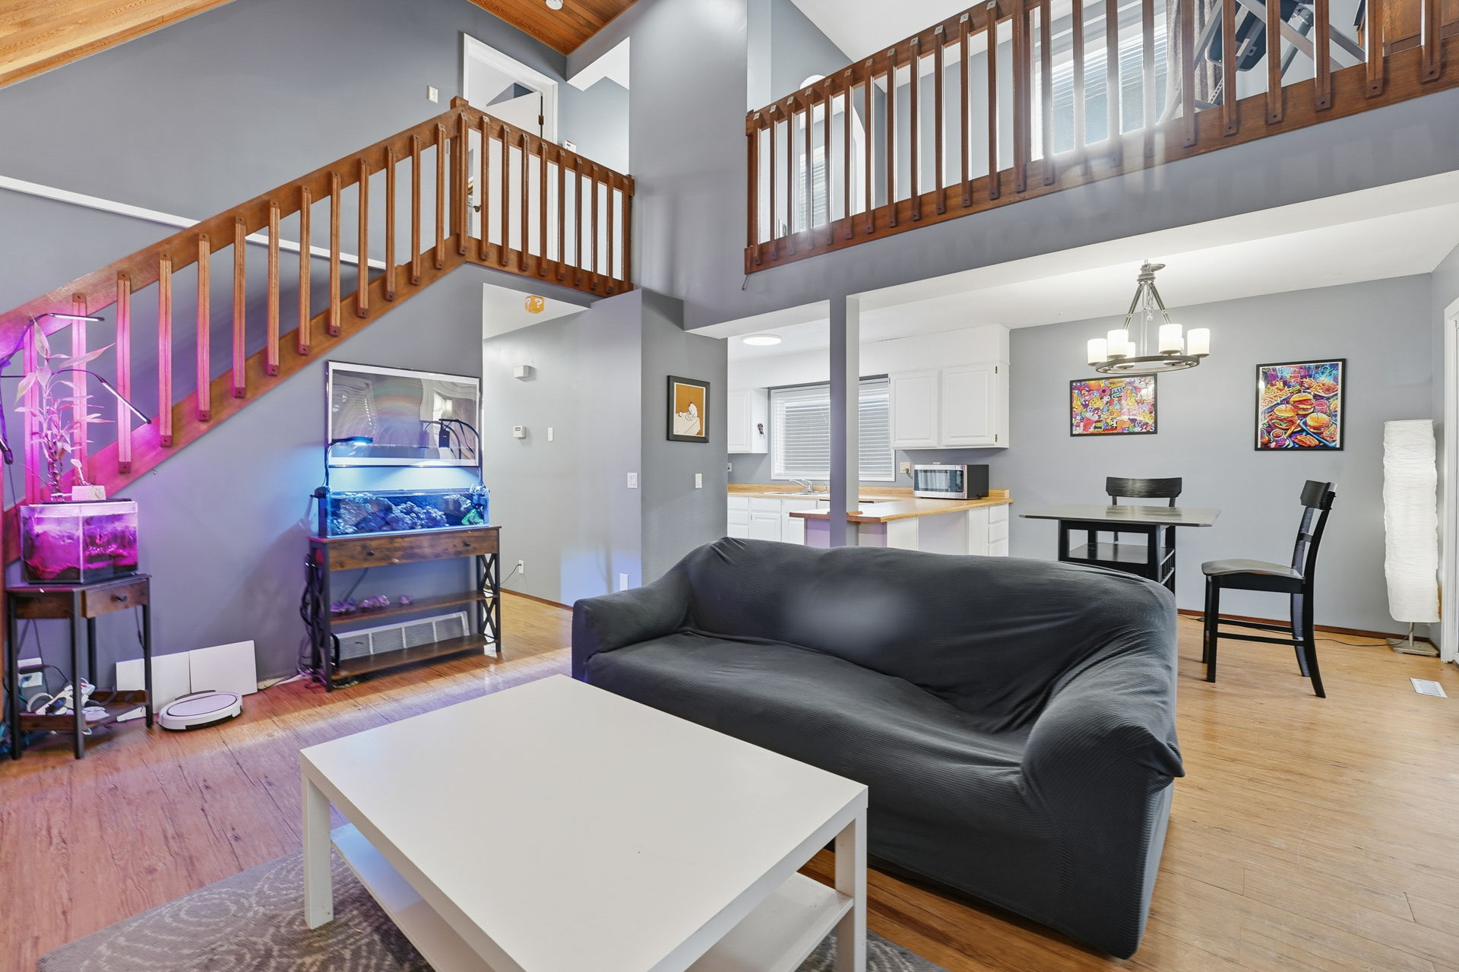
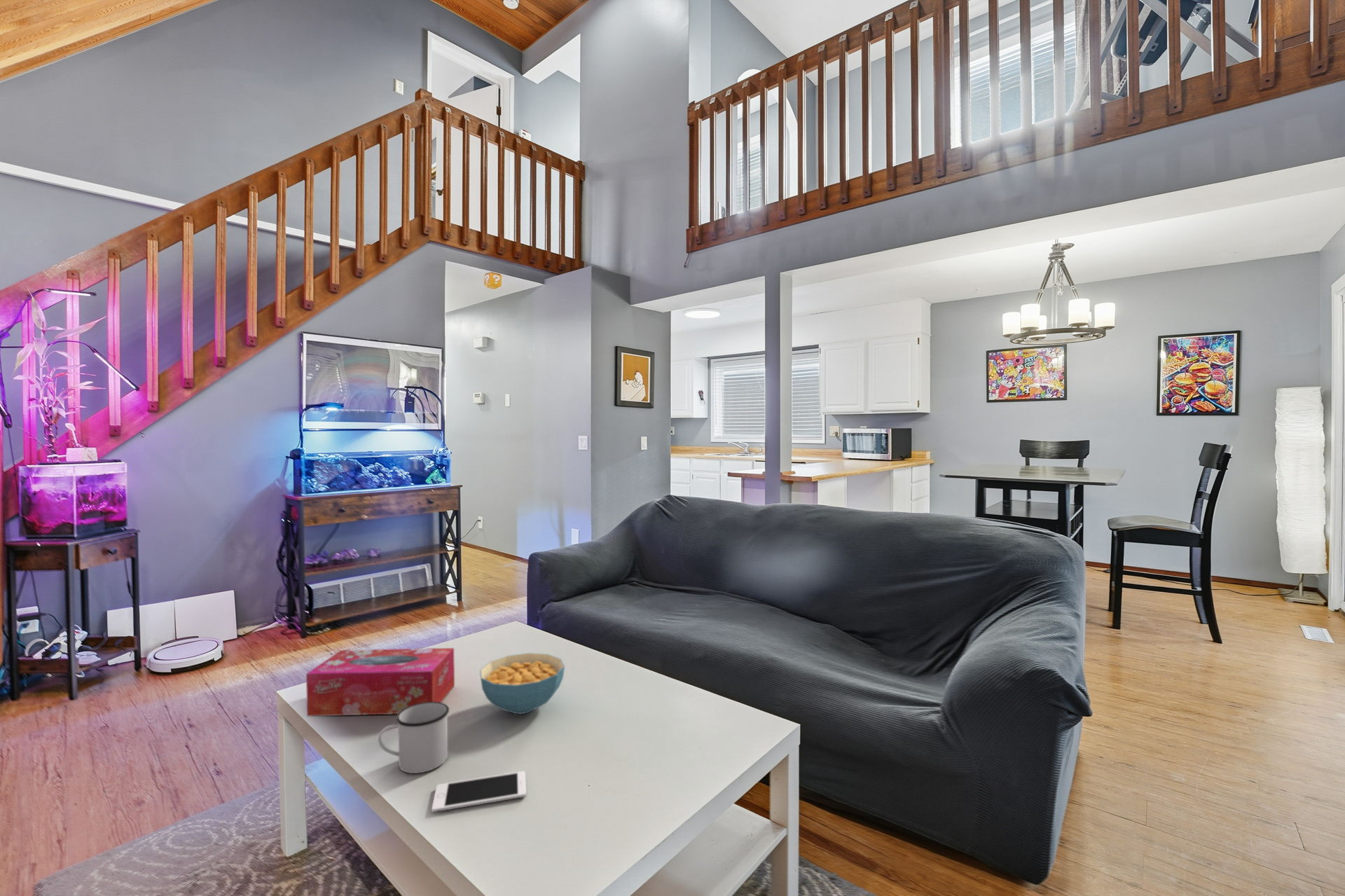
+ cell phone [431,771,527,813]
+ tissue box [305,647,455,717]
+ cereal bowl [479,652,565,715]
+ mug [378,702,450,774]
